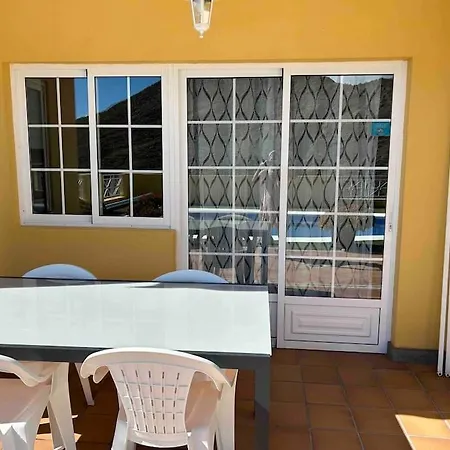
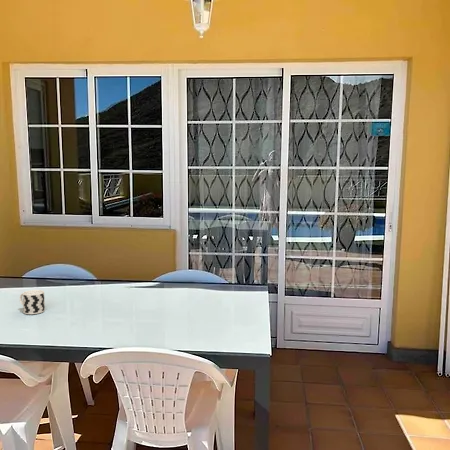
+ cup [19,289,46,315]
